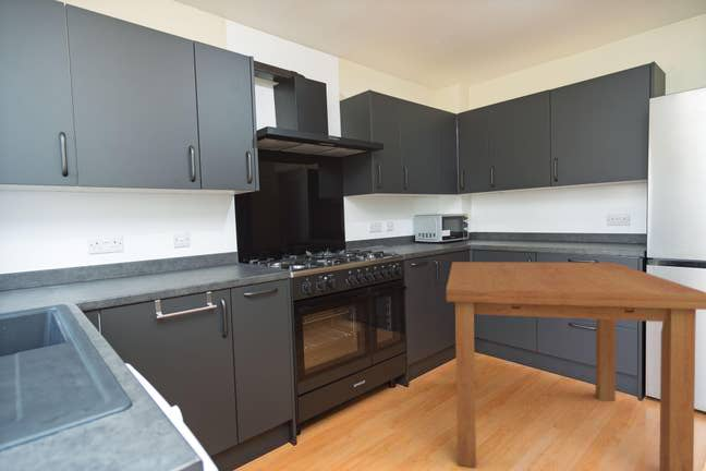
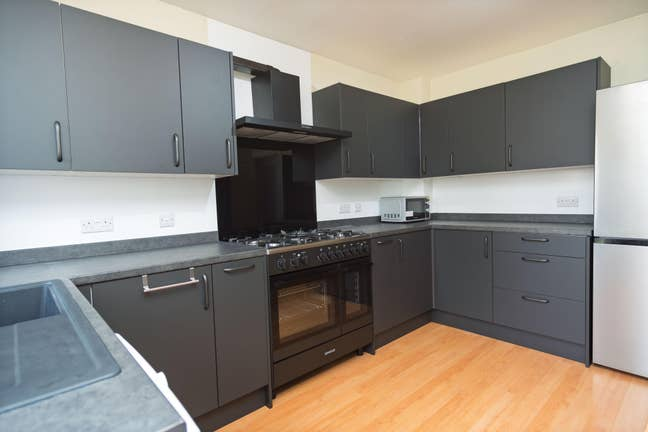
- dining table [446,261,706,471]
